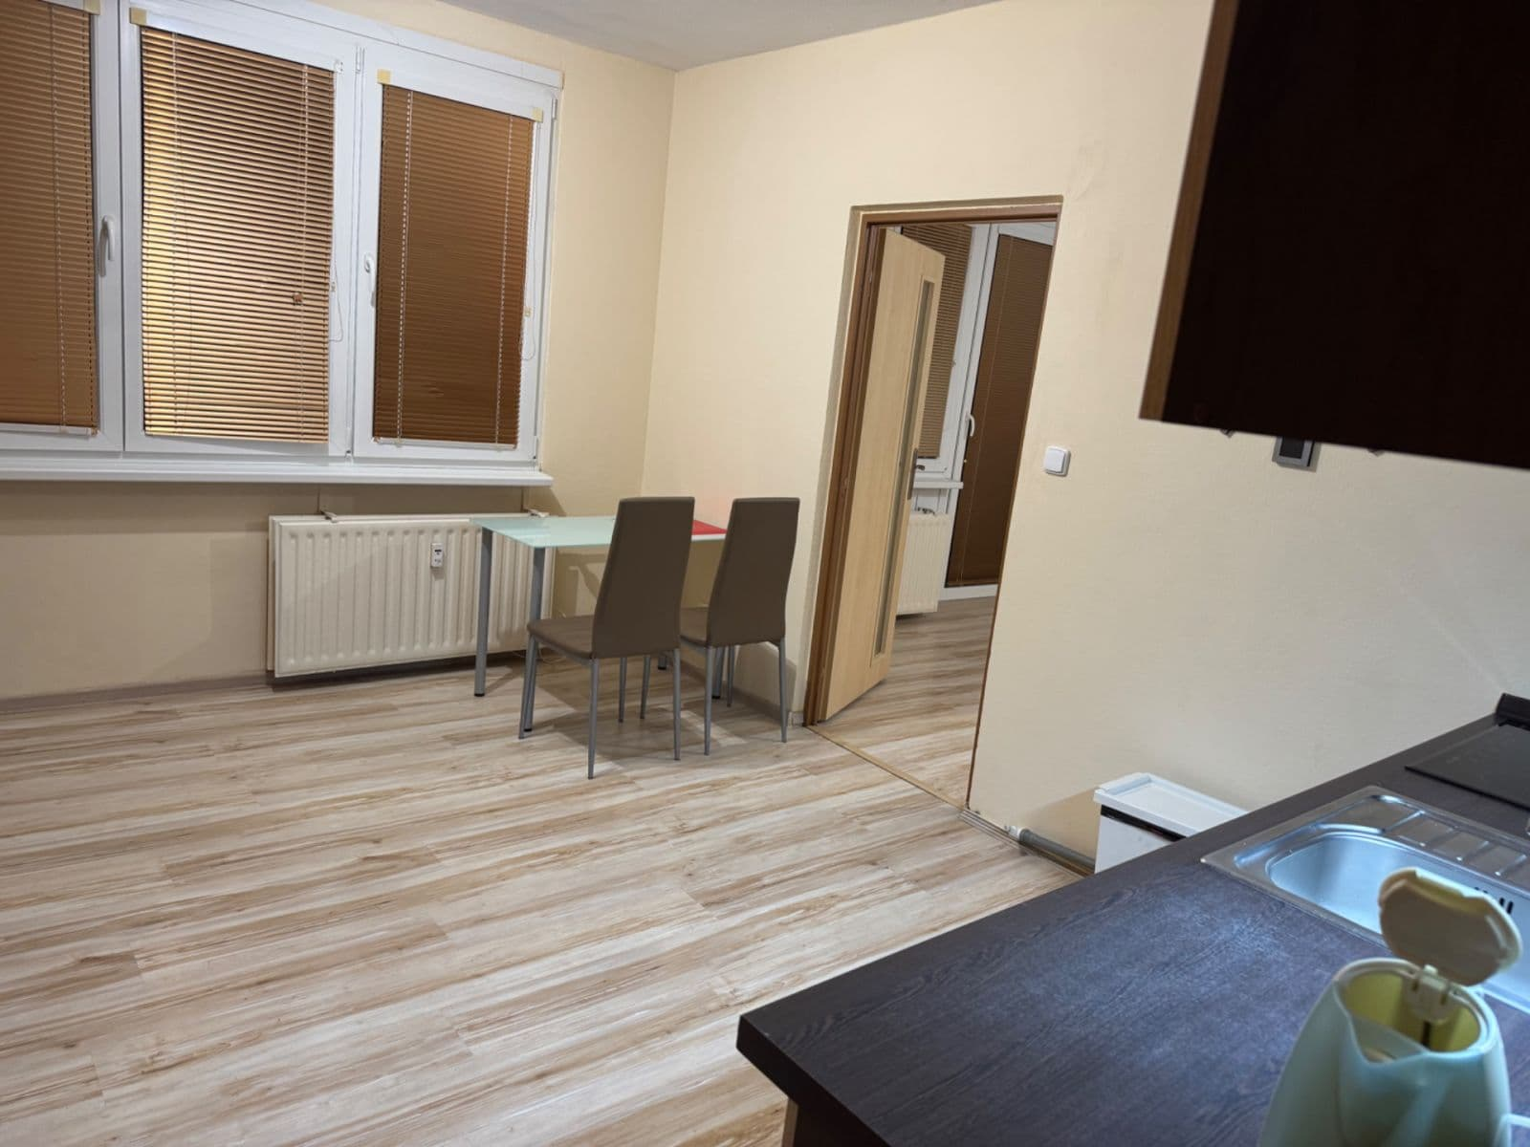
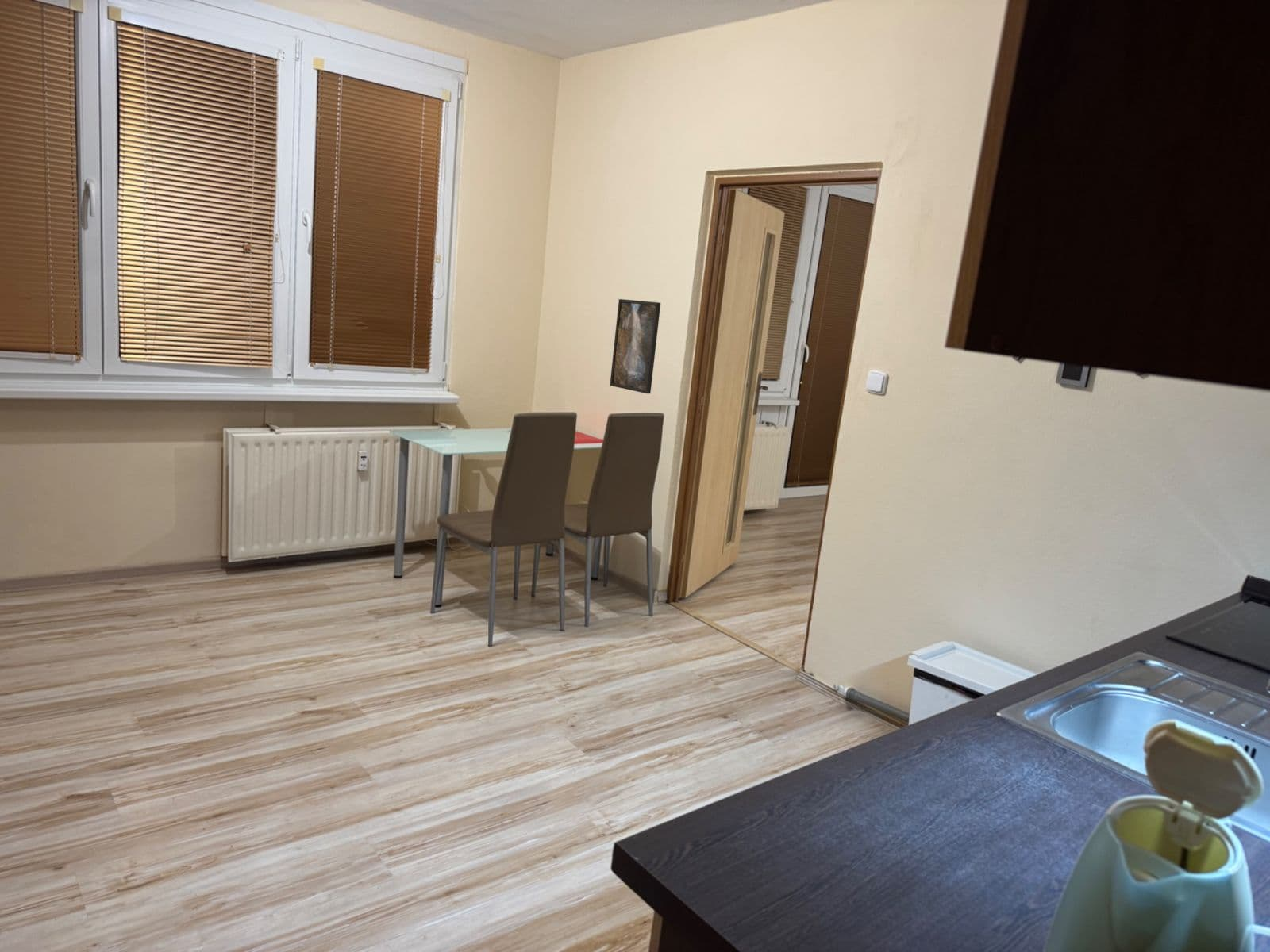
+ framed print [609,298,661,394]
